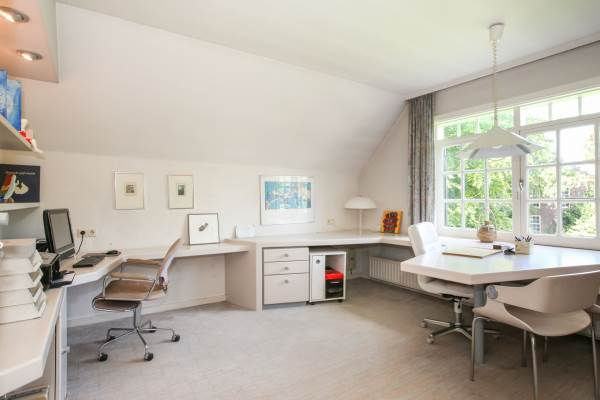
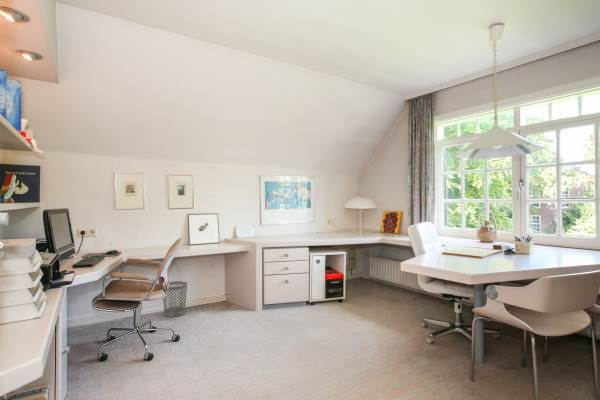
+ wastebasket [162,280,188,318]
